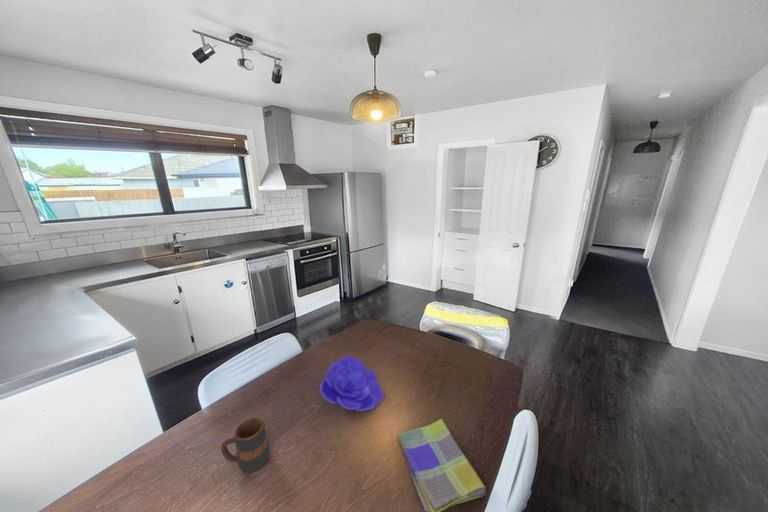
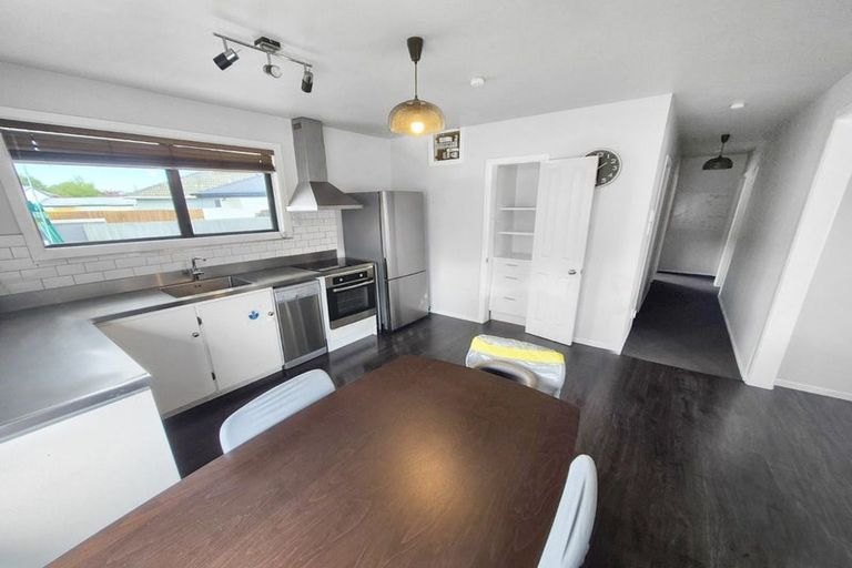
- dish towel [397,418,487,512]
- mug [220,417,271,473]
- decorative bowl [318,353,387,412]
